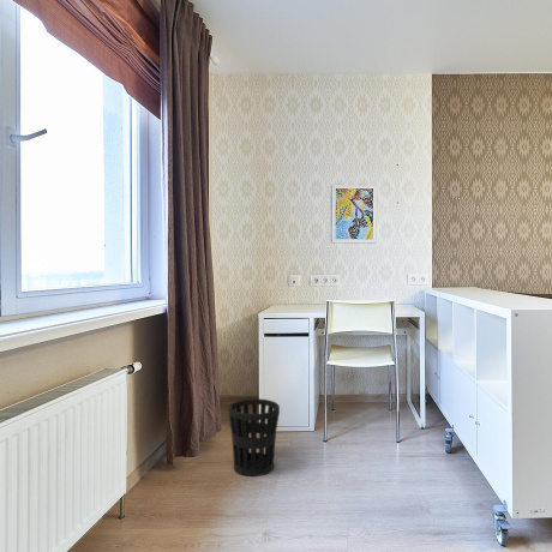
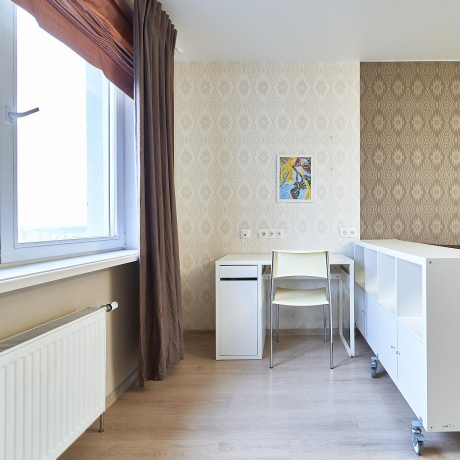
- wastebasket [227,397,281,478]
